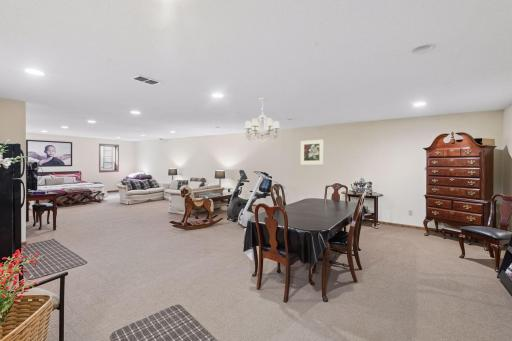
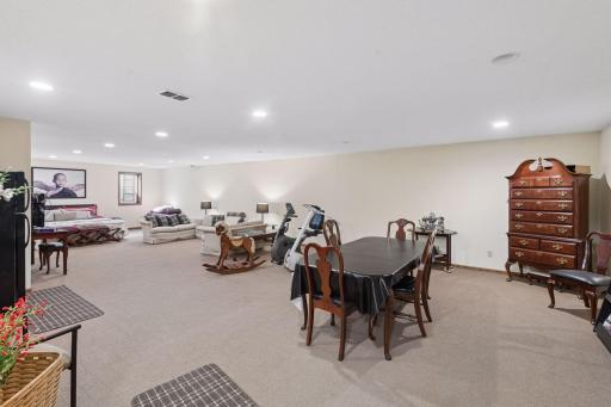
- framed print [300,139,324,165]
- chandelier [241,97,283,144]
